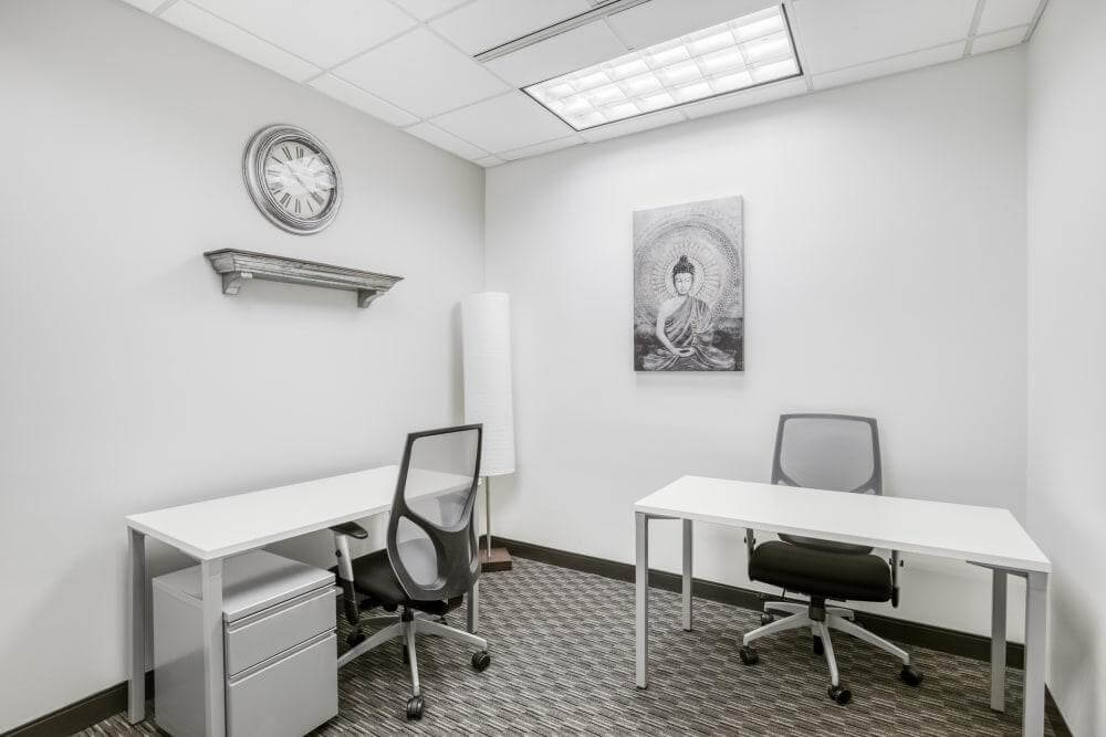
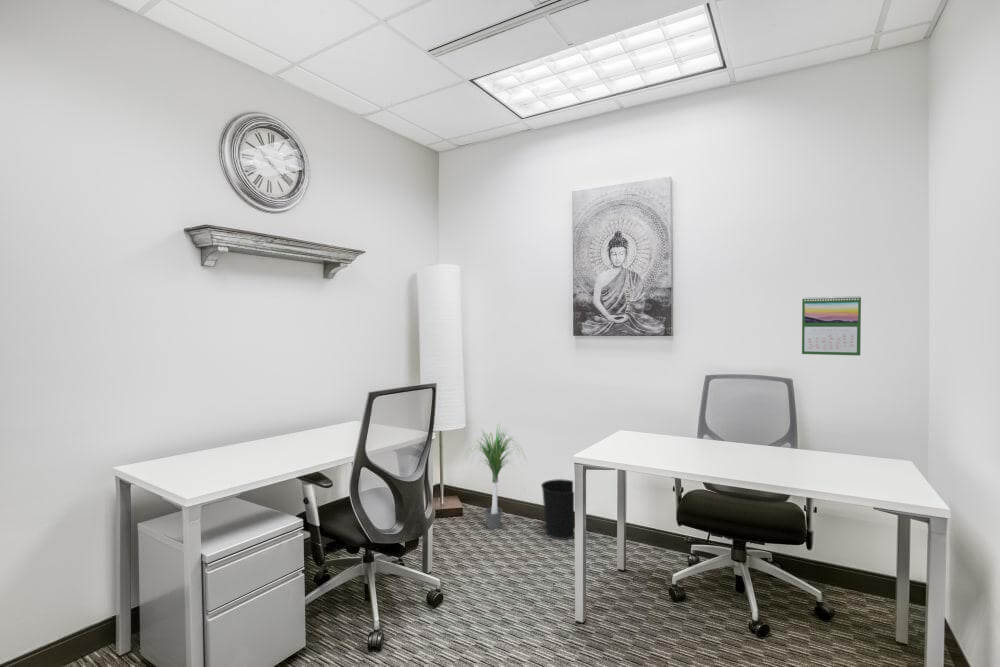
+ potted plant [462,421,529,530]
+ wastebasket [540,478,575,540]
+ calendar [801,295,862,356]
